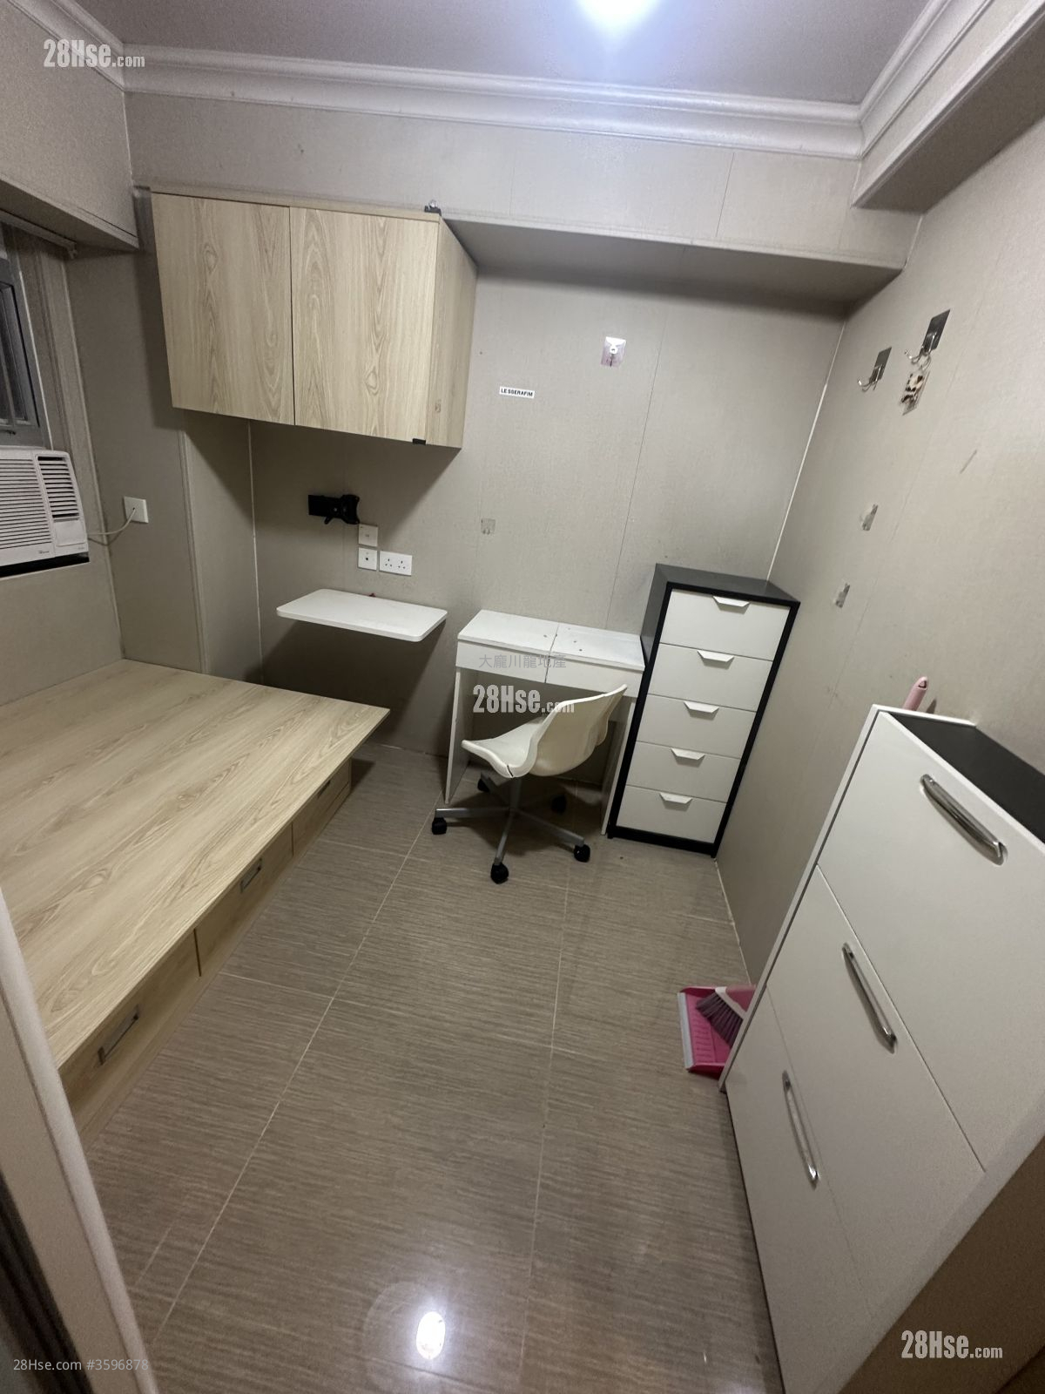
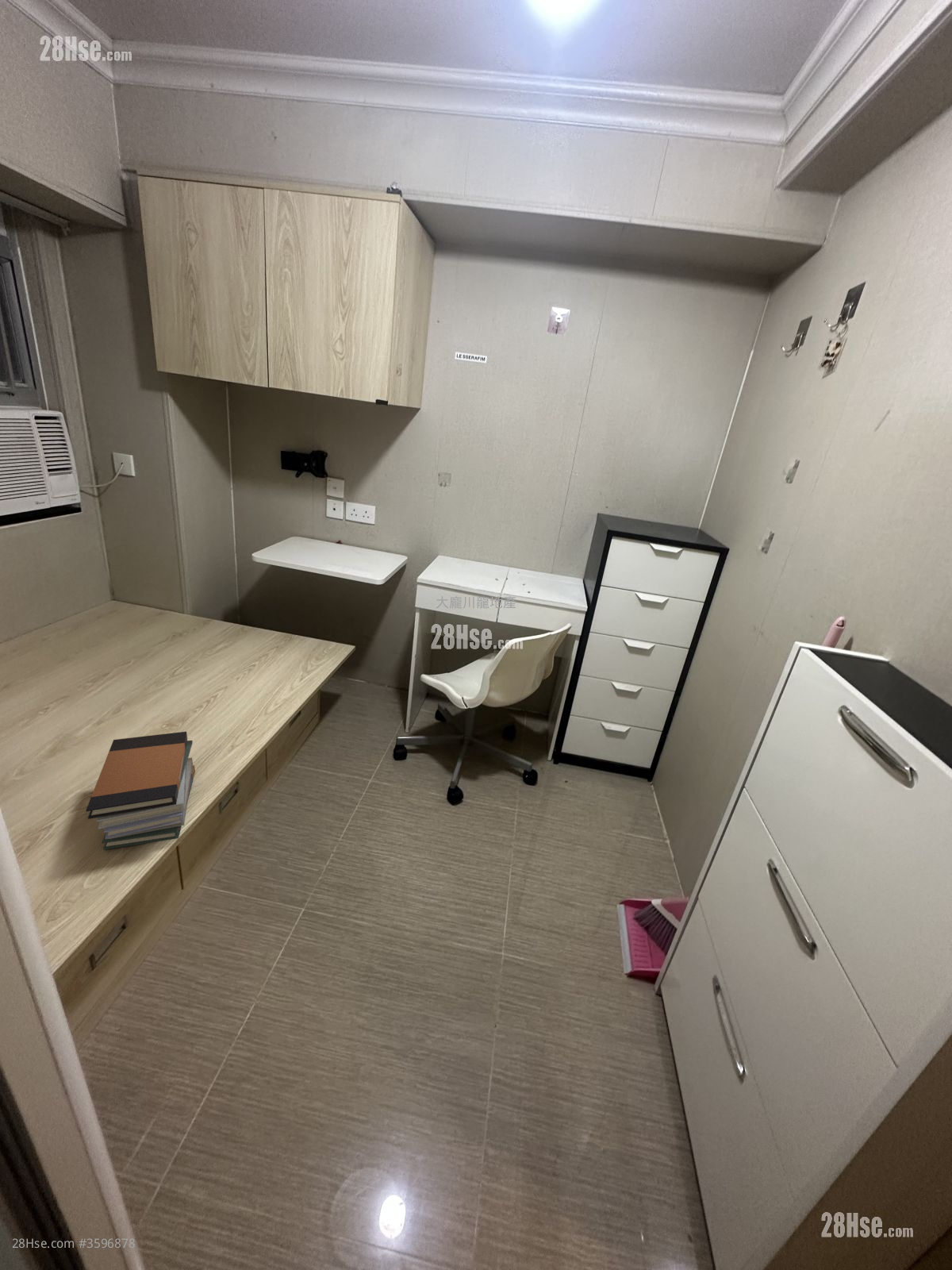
+ book stack [86,731,196,850]
